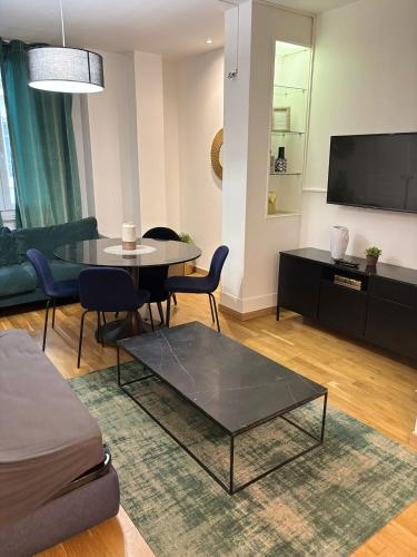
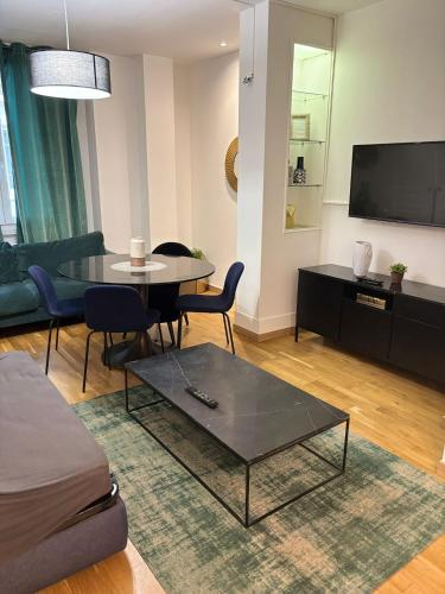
+ remote control [184,385,220,409]
